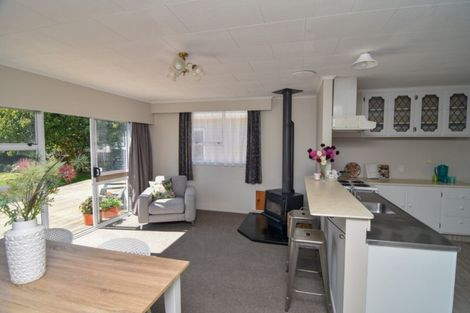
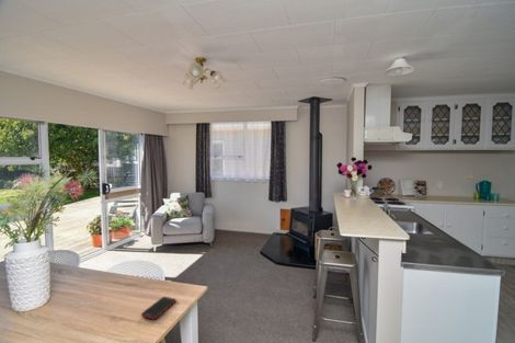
+ cell phone [140,296,178,320]
